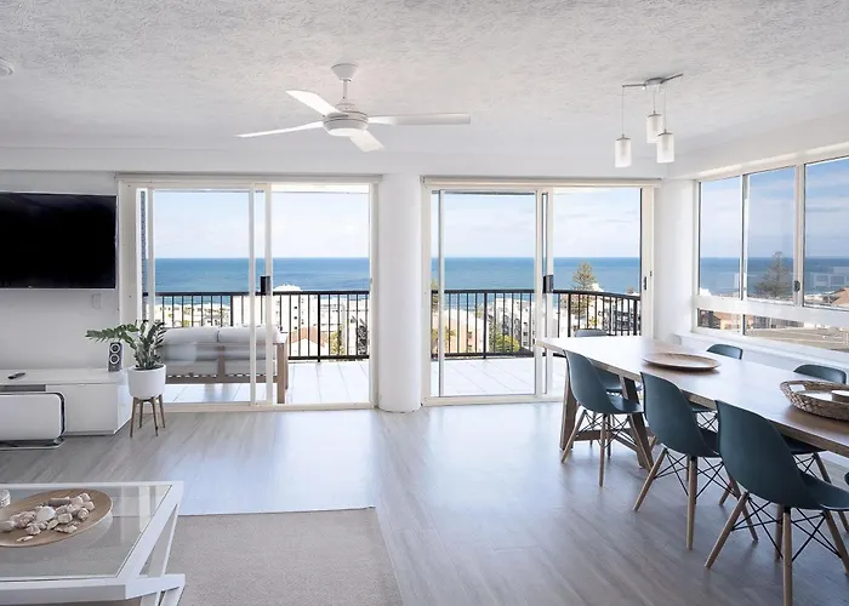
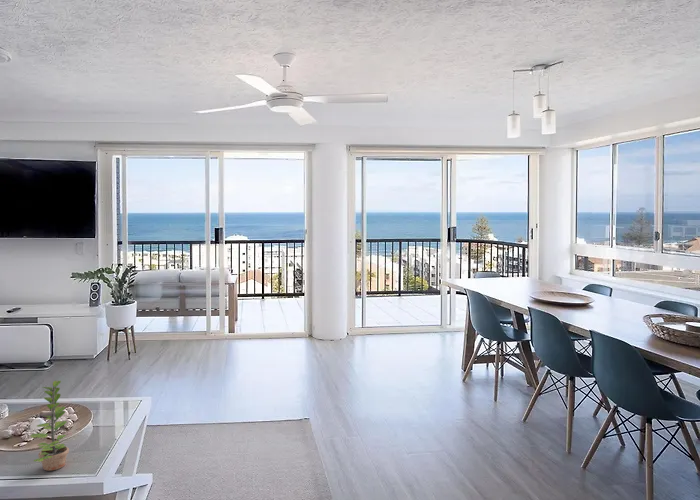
+ plant [29,380,70,472]
